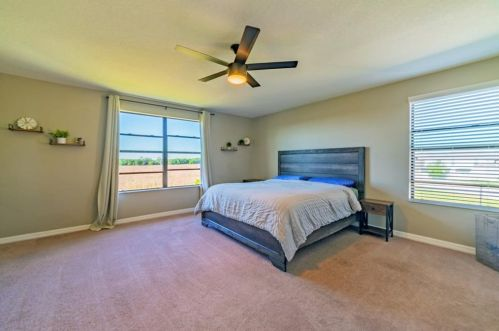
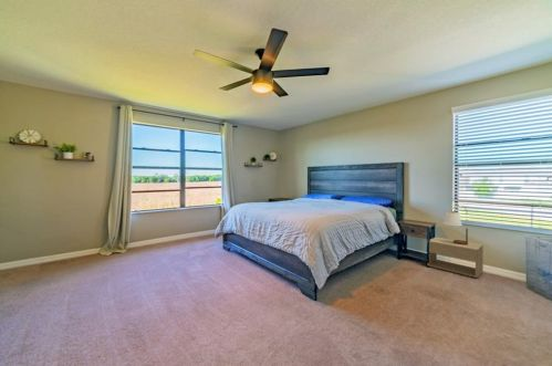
+ nightstand [426,237,485,279]
+ lamp [442,205,469,245]
